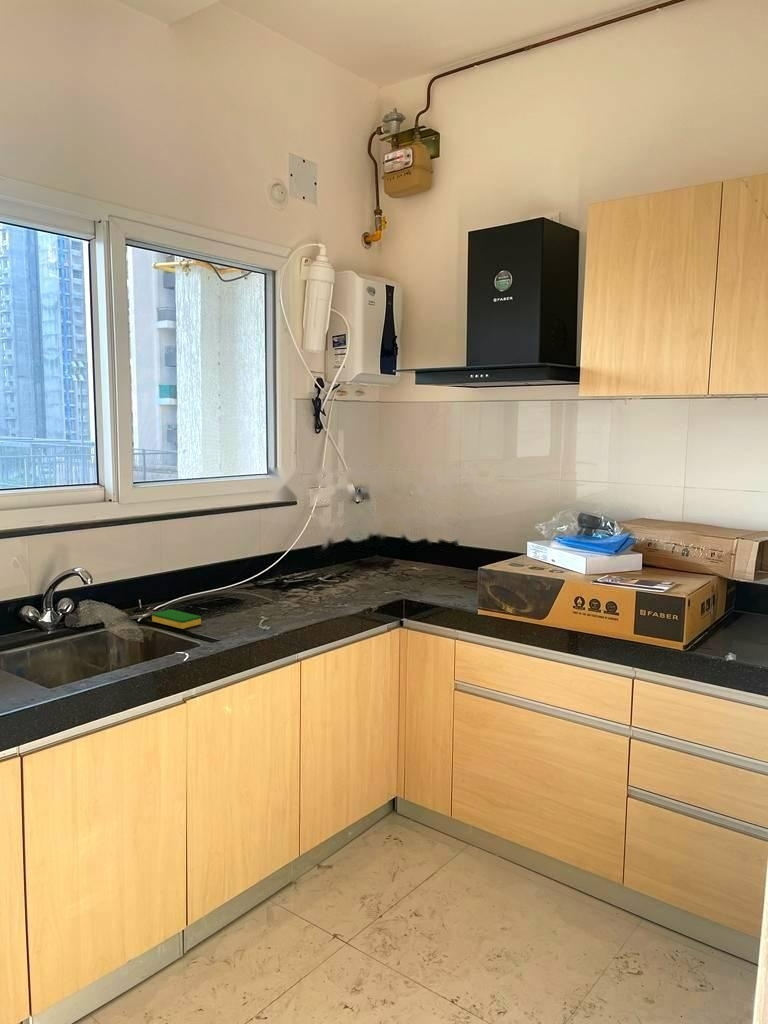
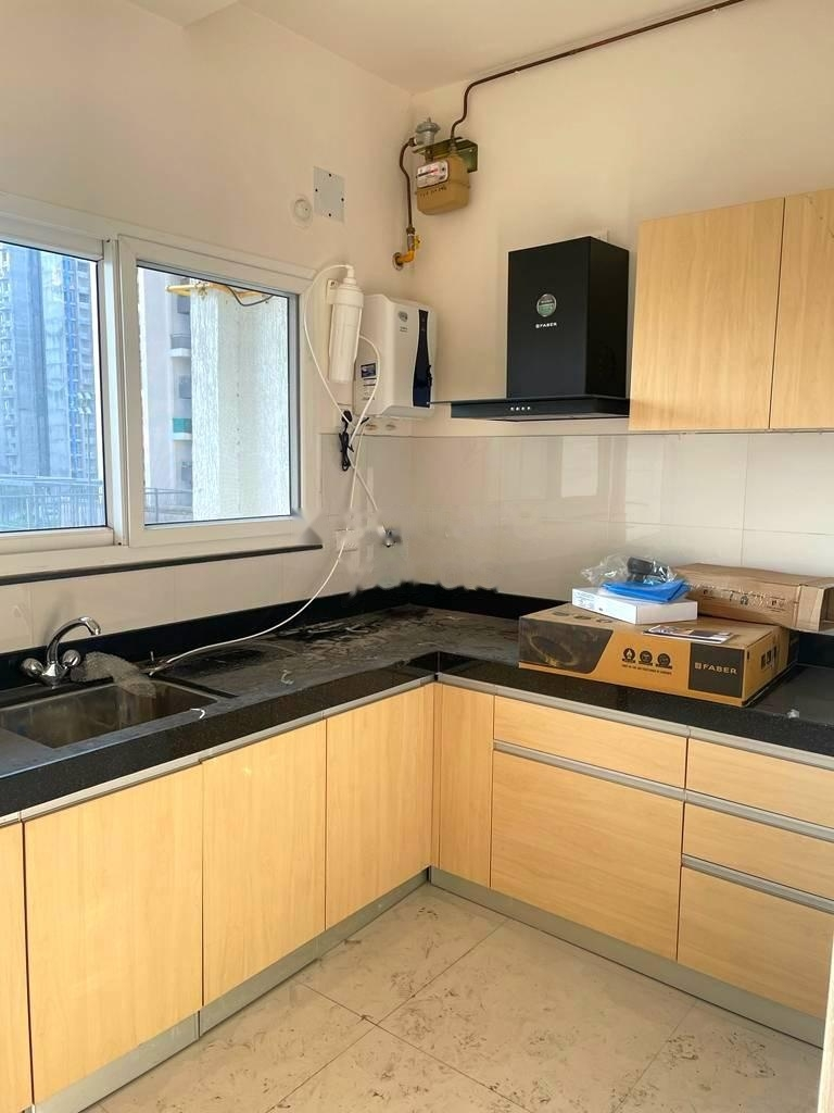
- dish sponge [151,608,202,630]
